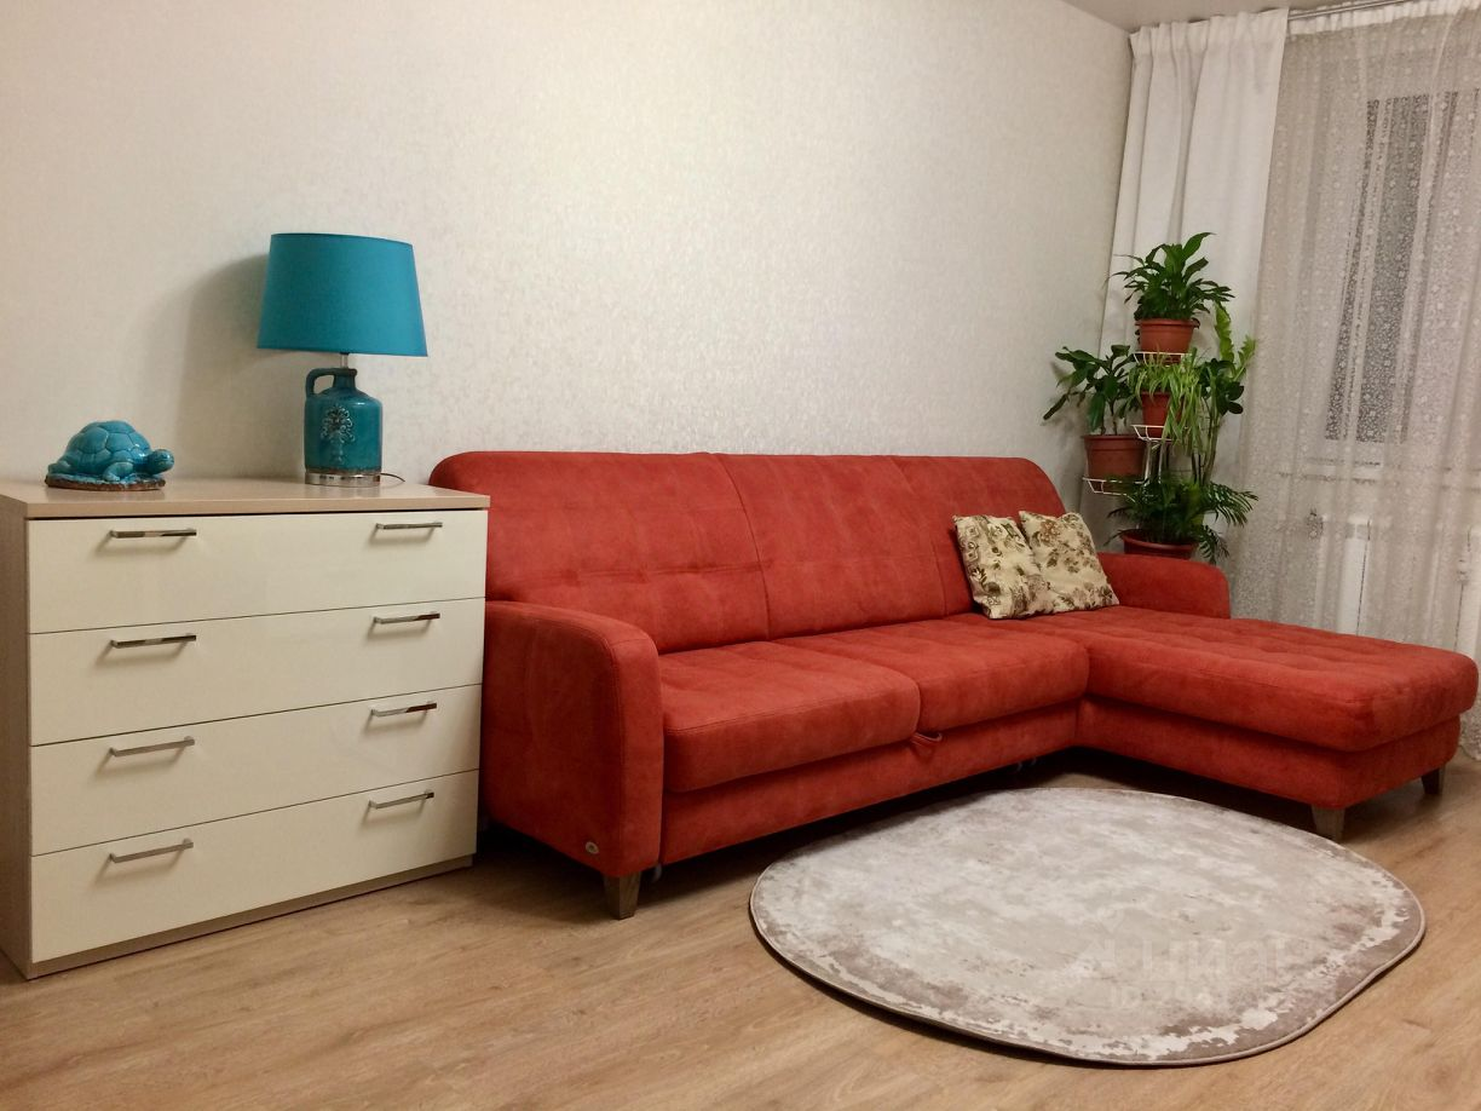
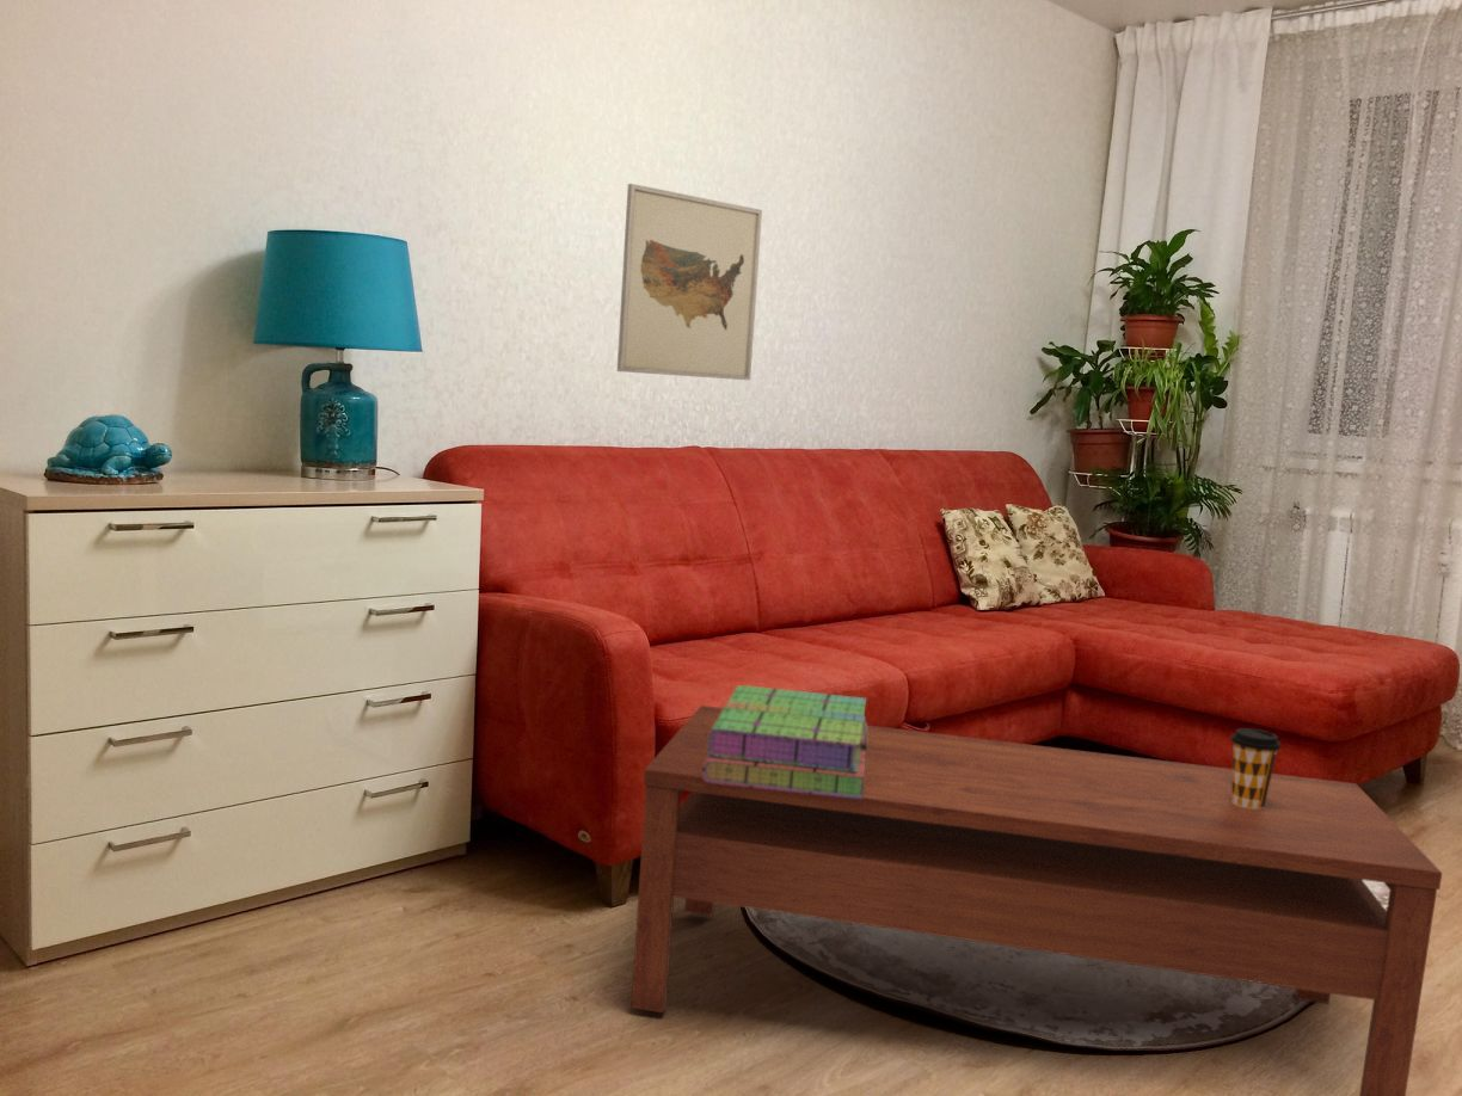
+ stack of books [702,684,868,799]
+ coffee table [629,704,1443,1096]
+ wall art [616,183,763,381]
+ coffee cup [1229,727,1282,809]
